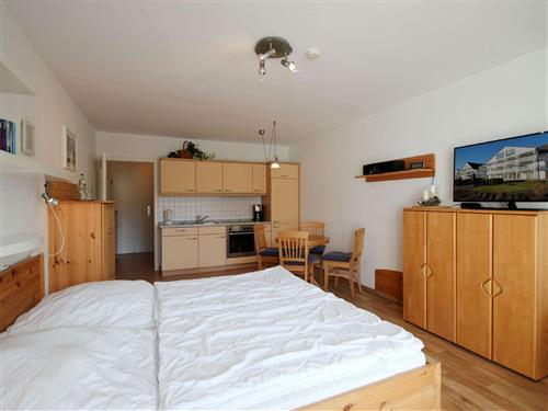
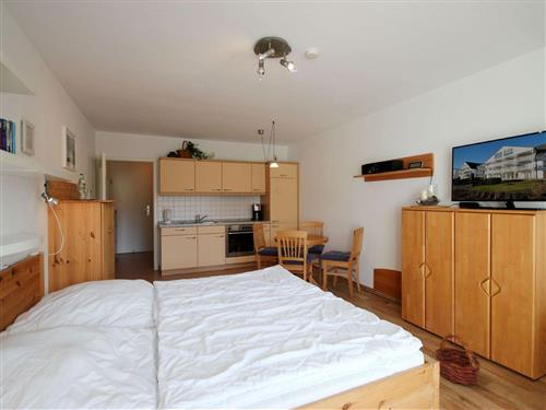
+ basket [434,332,482,386]
